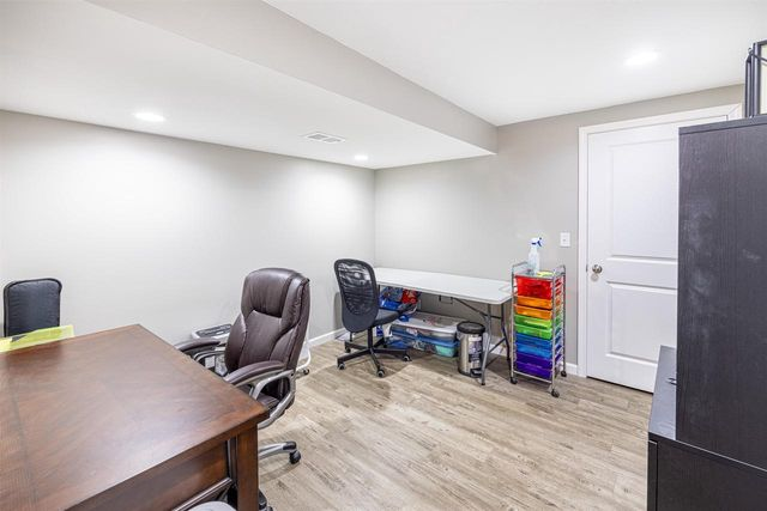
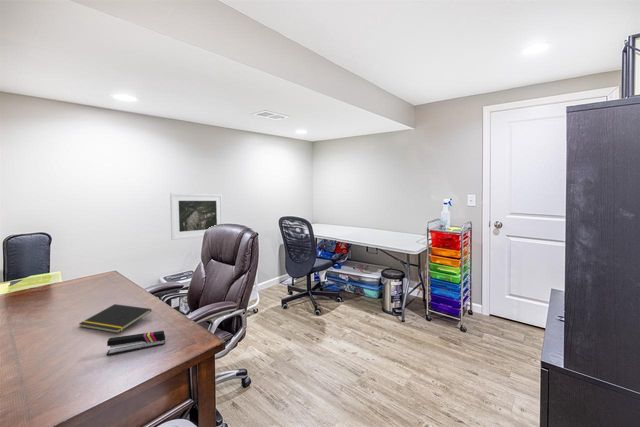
+ stapler [106,330,166,356]
+ notepad [78,303,153,334]
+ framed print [169,192,224,241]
